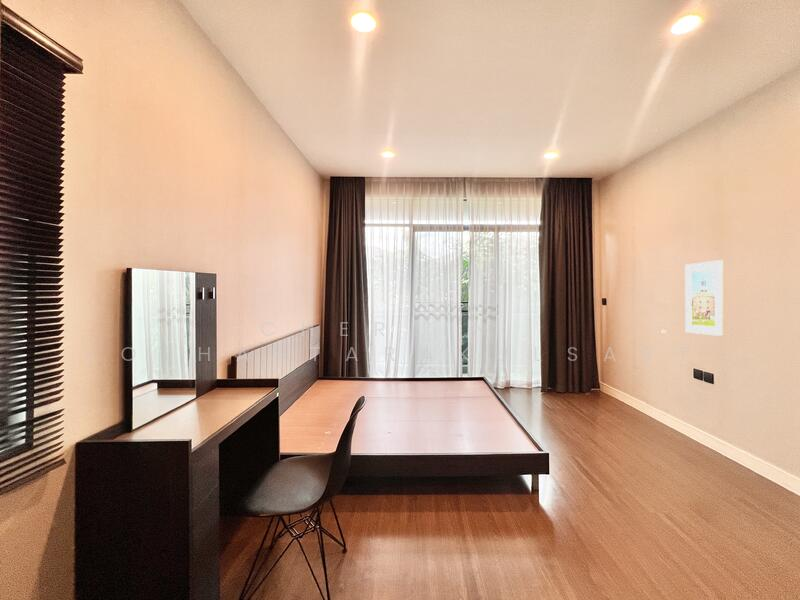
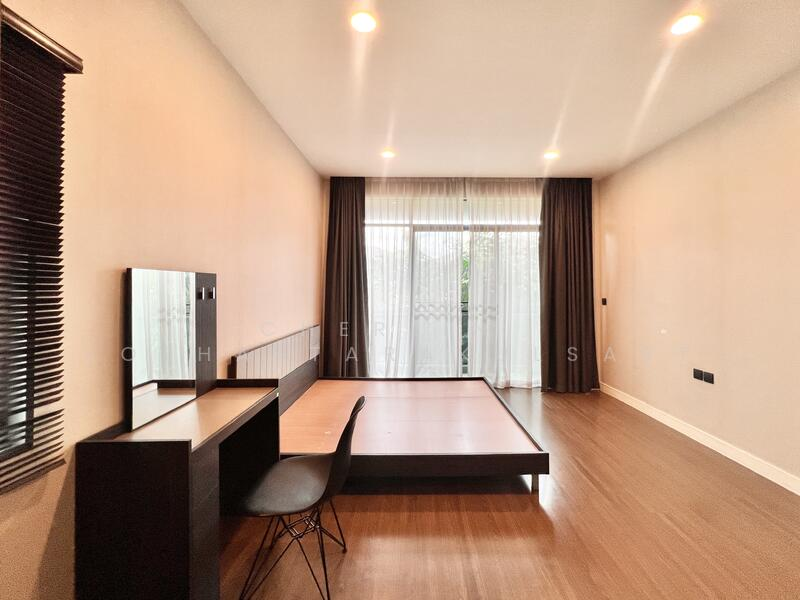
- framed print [684,259,725,337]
